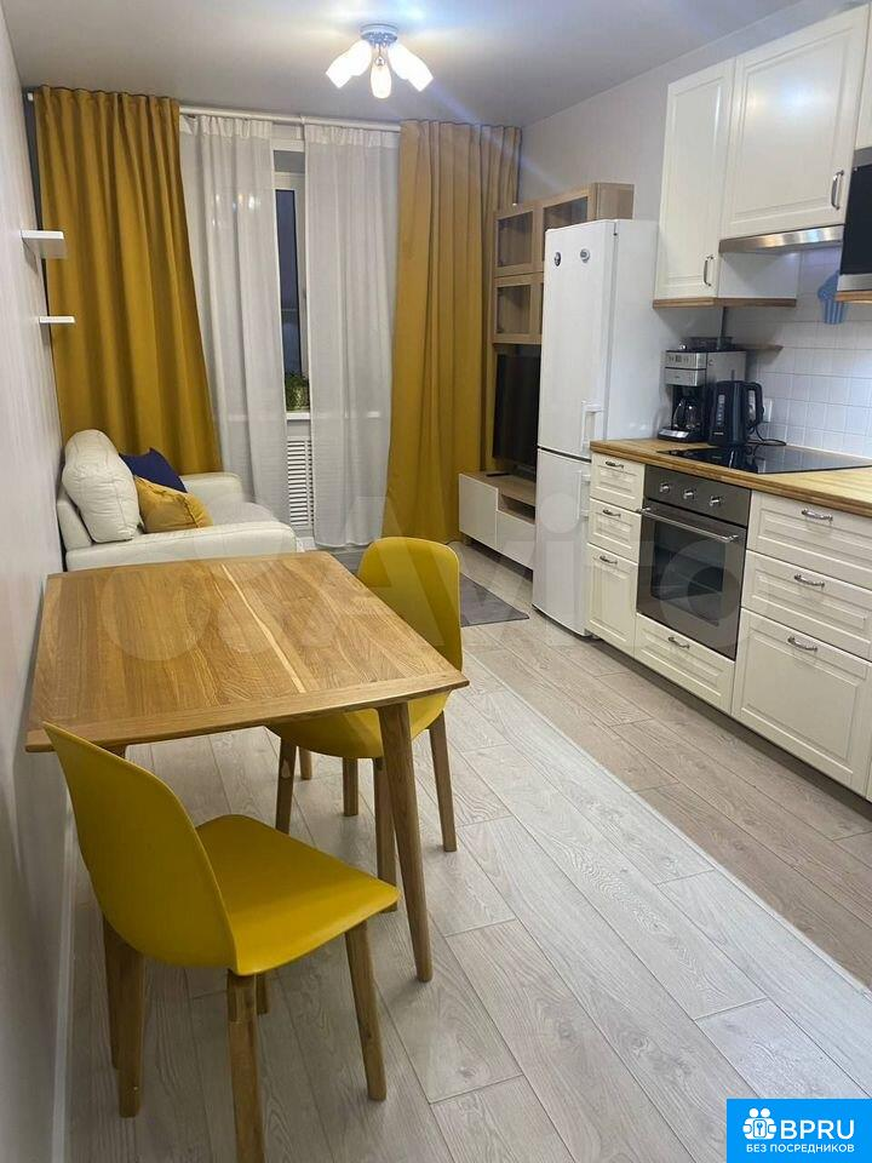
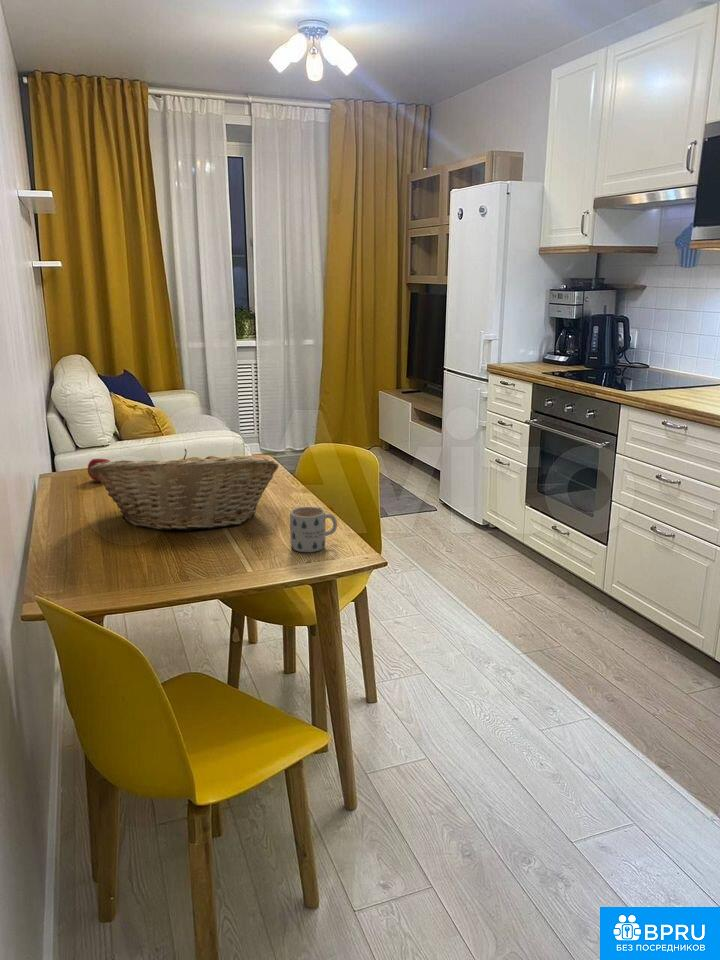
+ mug [289,506,338,553]
+ apple [87,458,112,483]
+ fruit basket [90,448,280,532]
